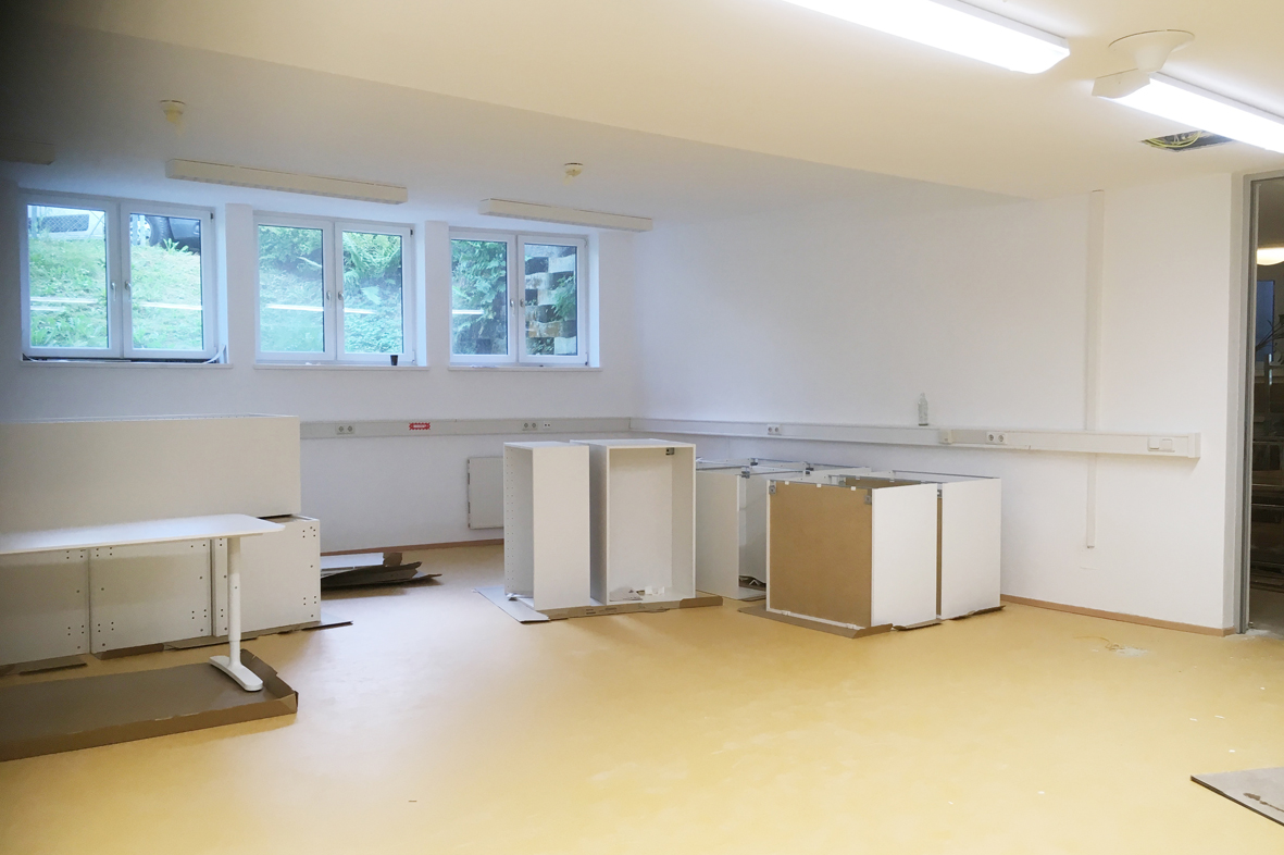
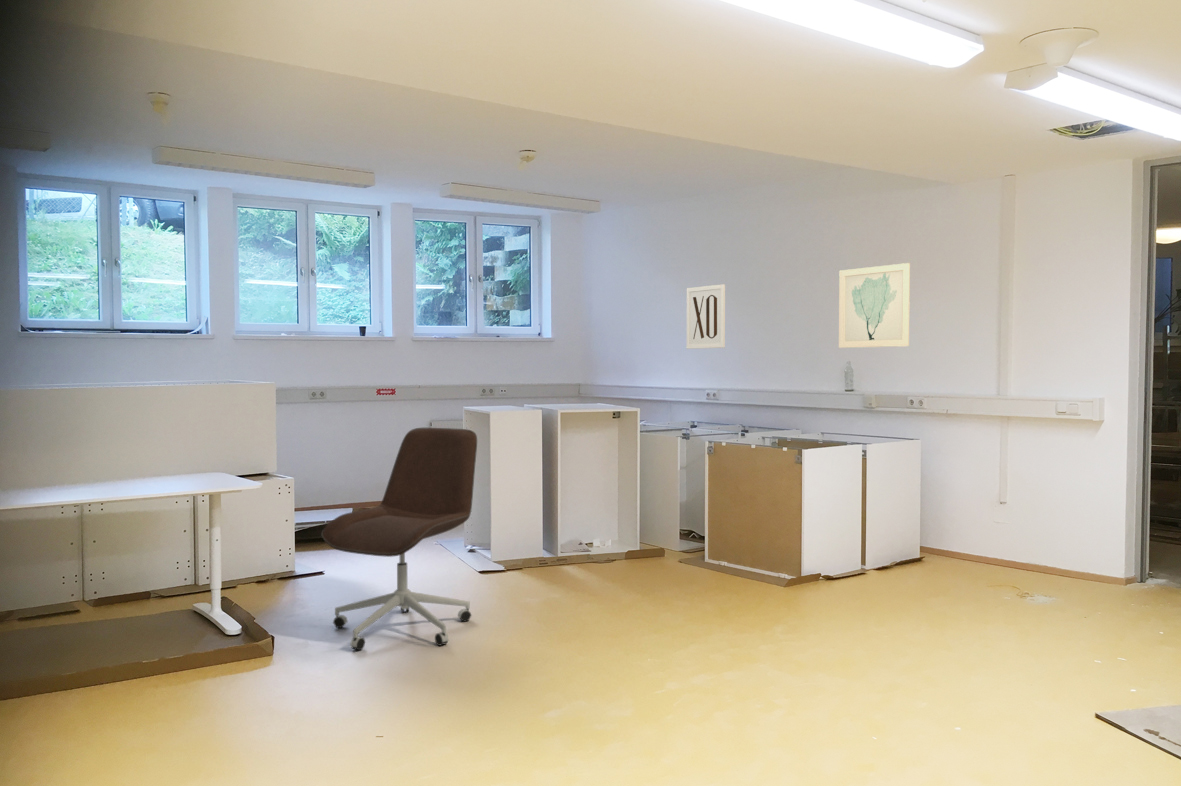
+ wall art [686,283,726,350]
+ office chair [320,427,478,651]
+ wall art [838,262,911,349]
